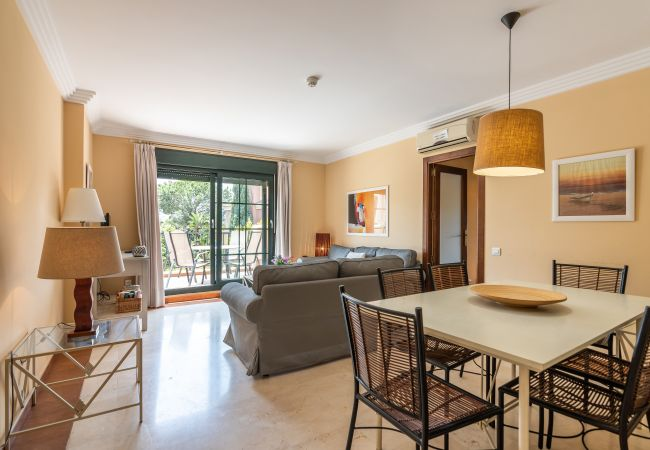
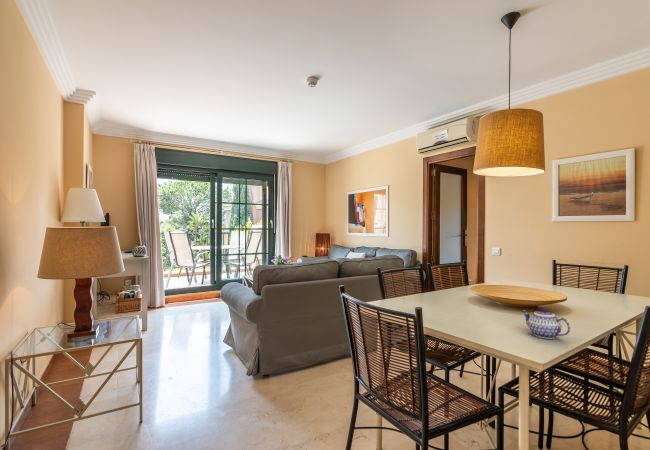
+ teapot [521,308,571,340]
